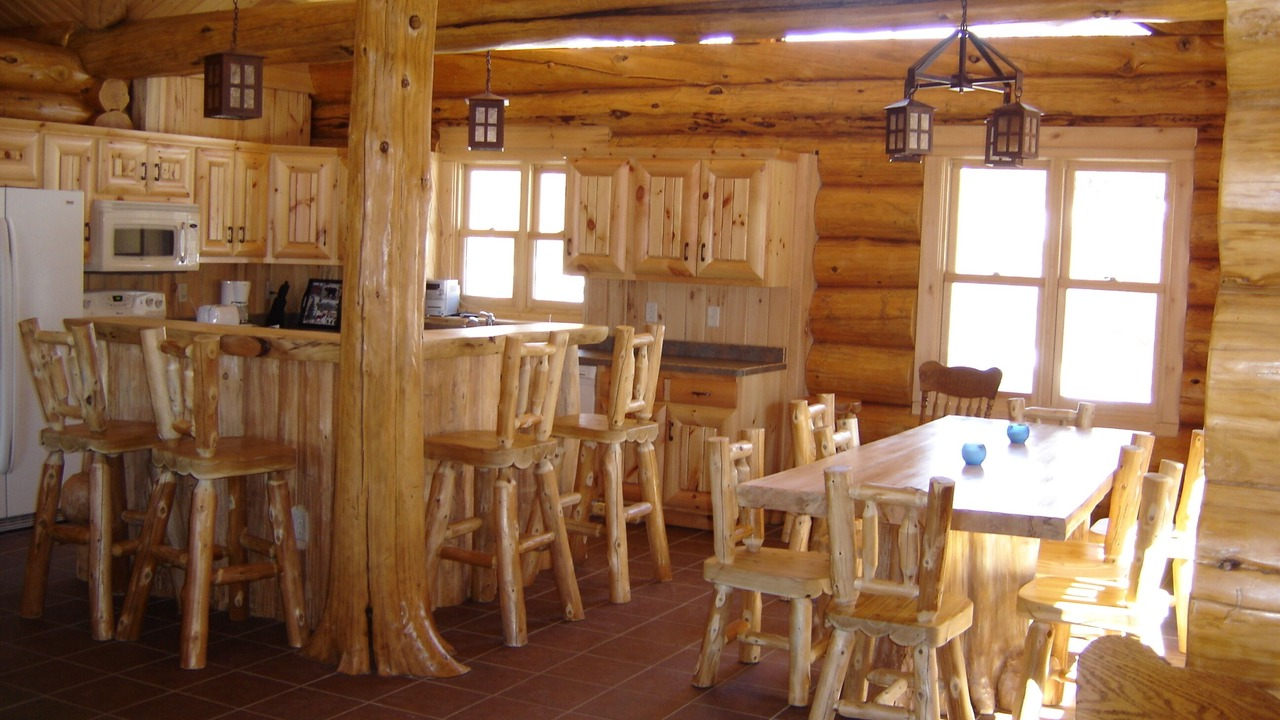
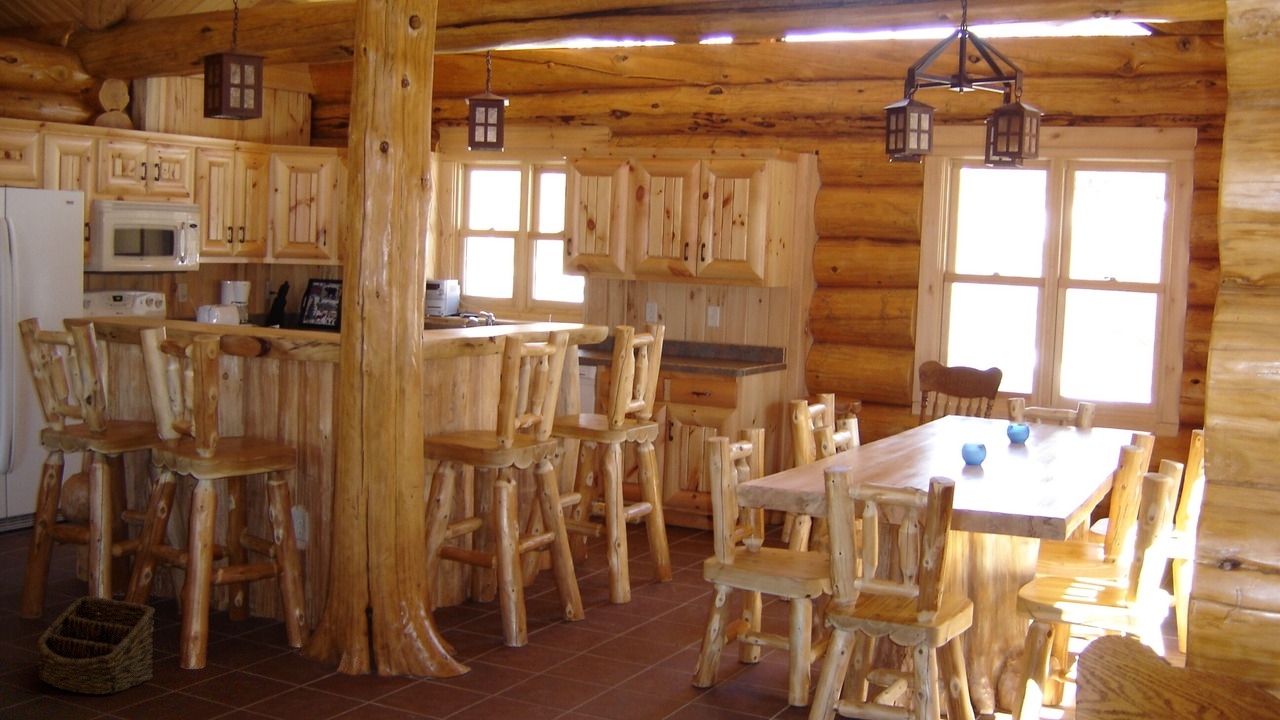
+ basket [37,595,156,695]
